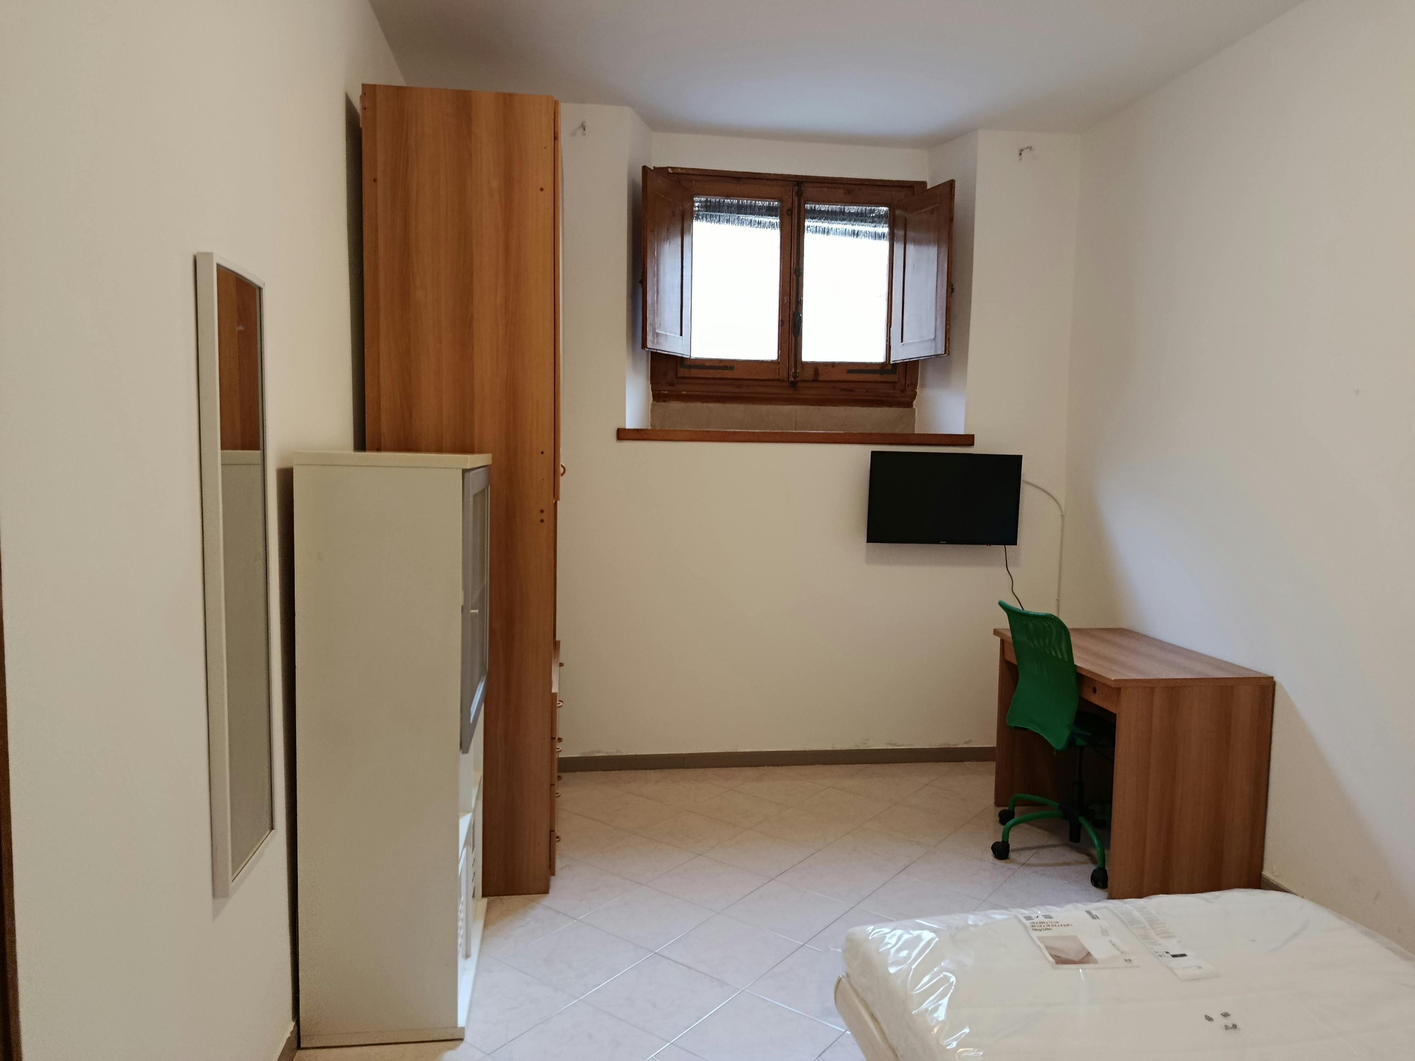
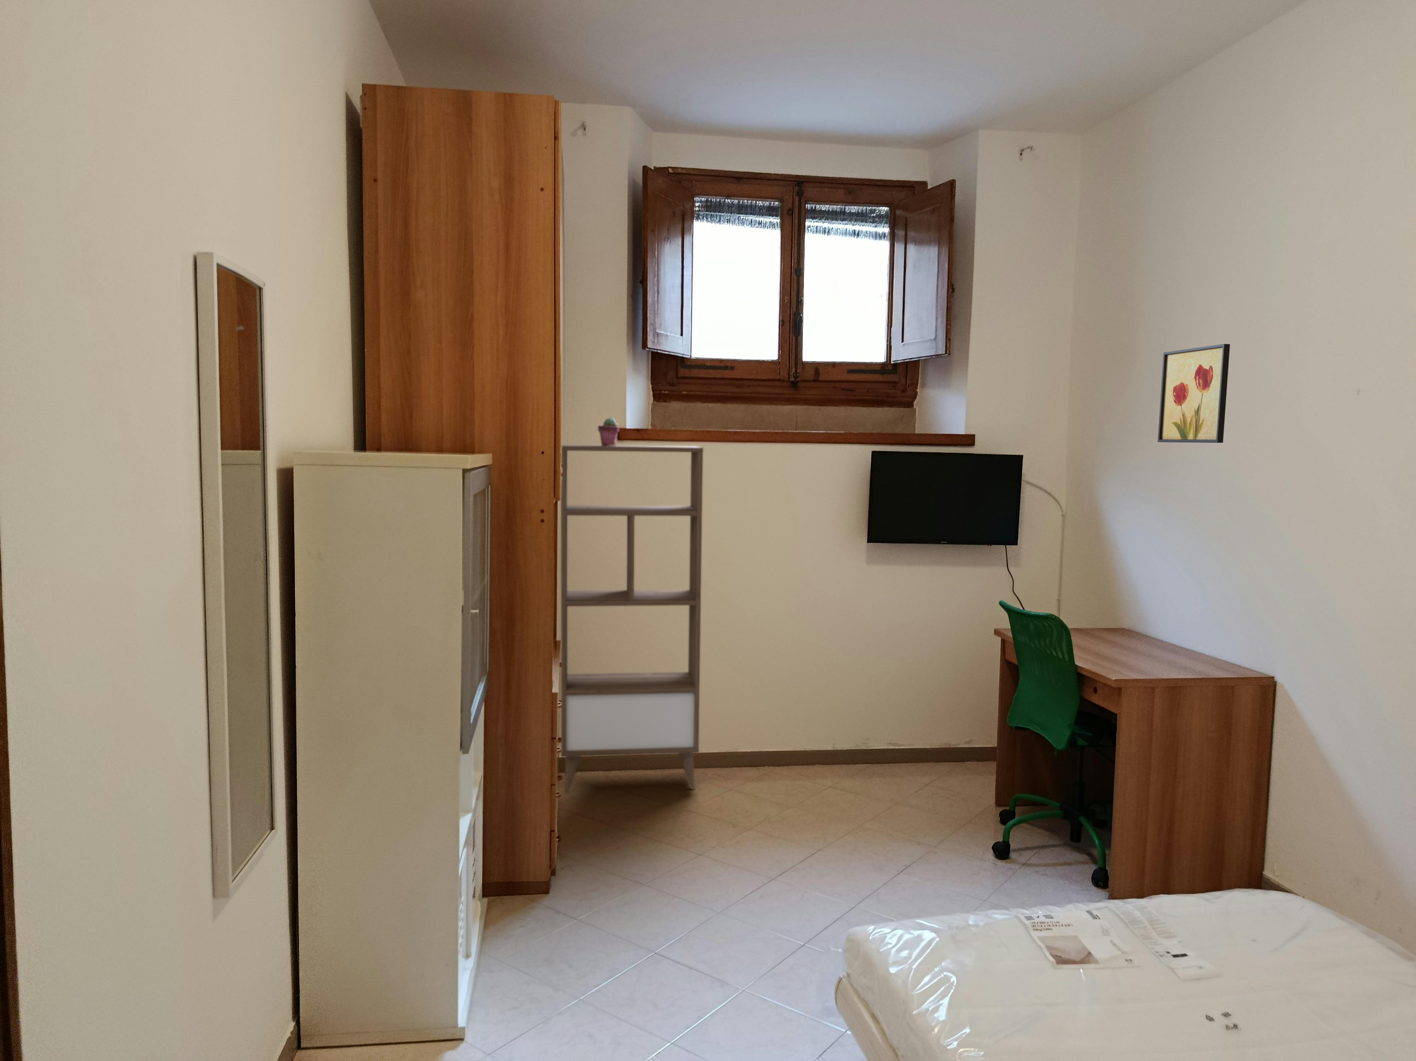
+ wall art [1157,343,1231,444]
+ potted succulent [598,417,620,446]
+ shelving unit [561,445,704,795]
